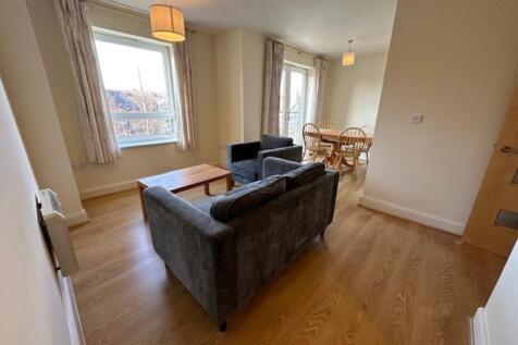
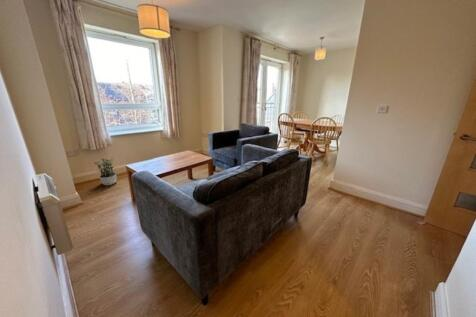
+ potted plant [93,156,117,186]
